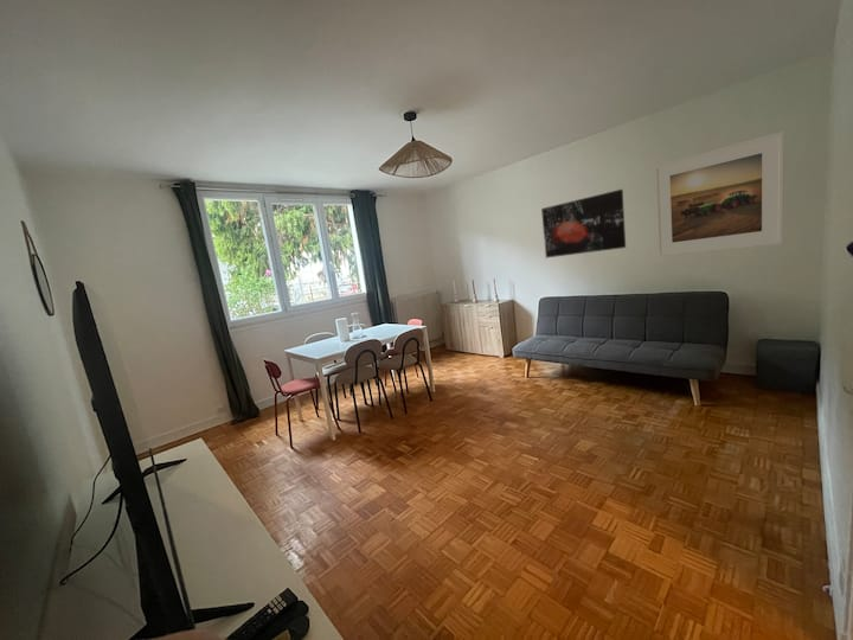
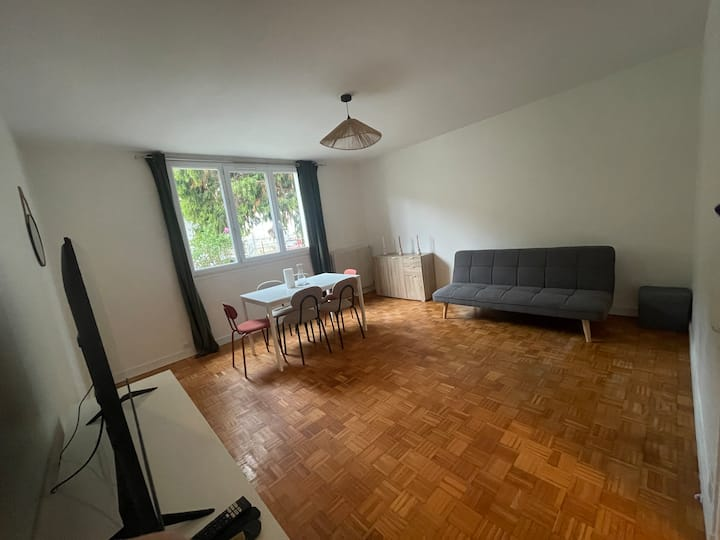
- wall art [540,188,627,258]
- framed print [653,130,785,258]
